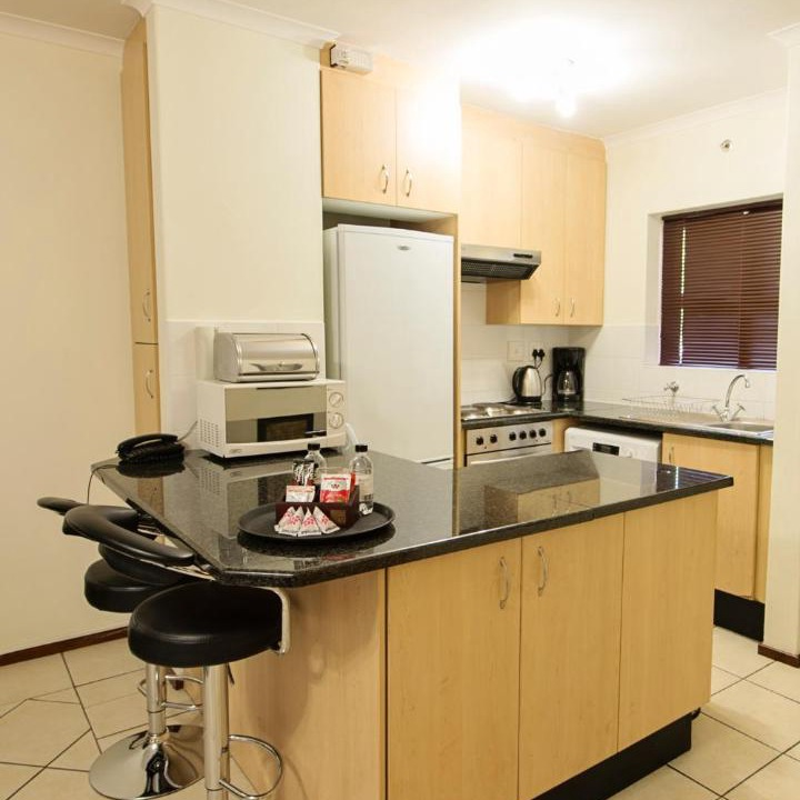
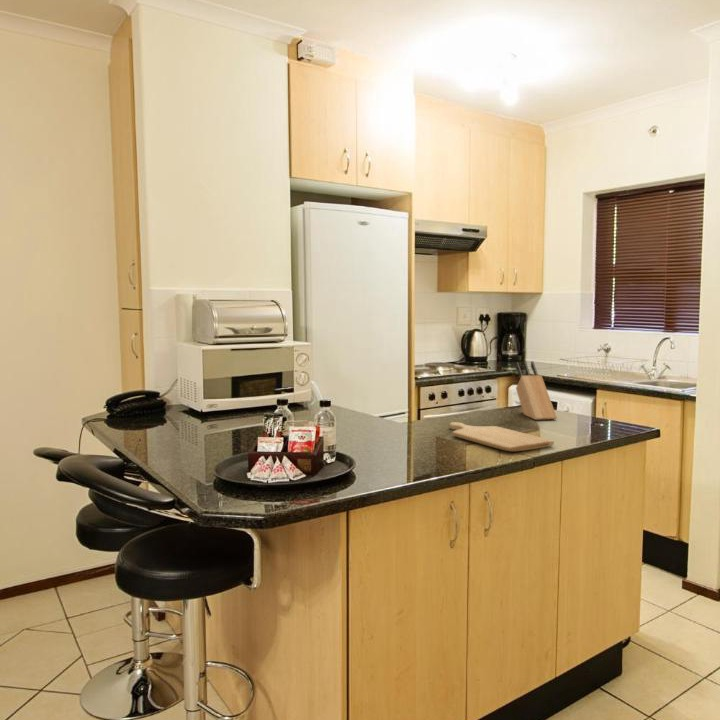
+ knife block [515,360,558,421]
+ chopping board [449,421,555,452]
